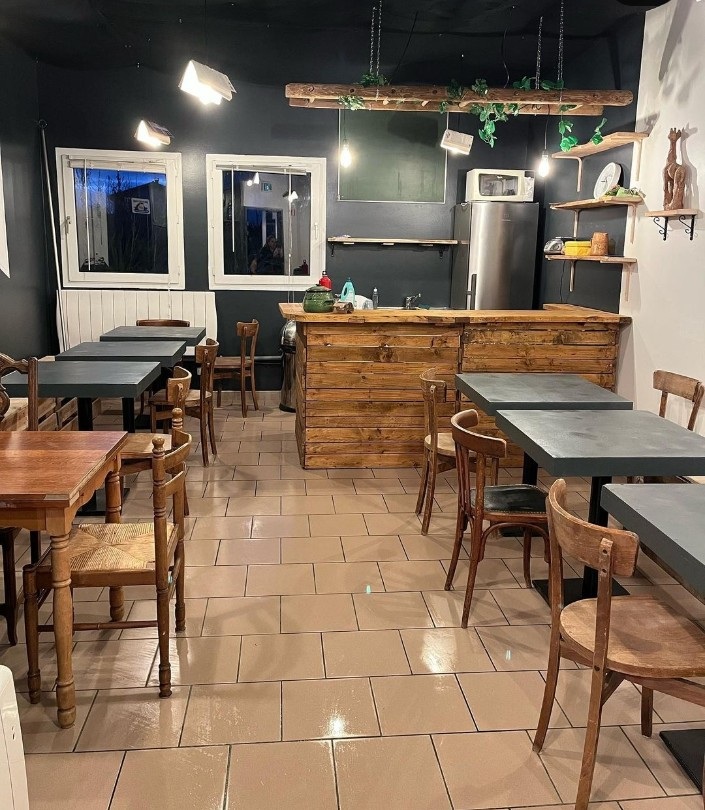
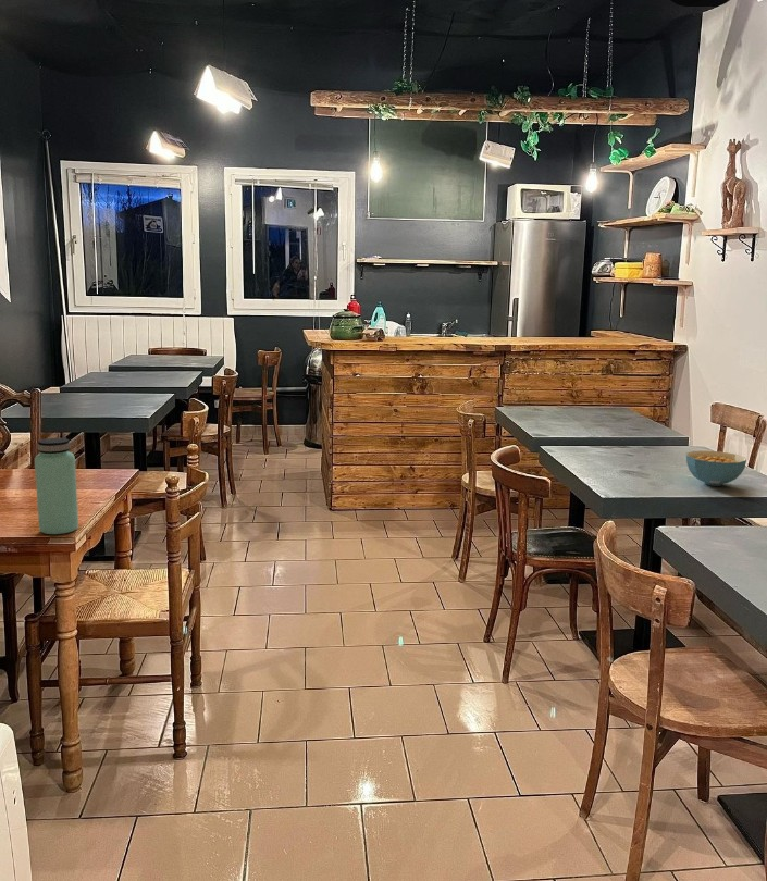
+ bottle [34,437,79,535]
+ cereal bowl [685,450,747,487]
